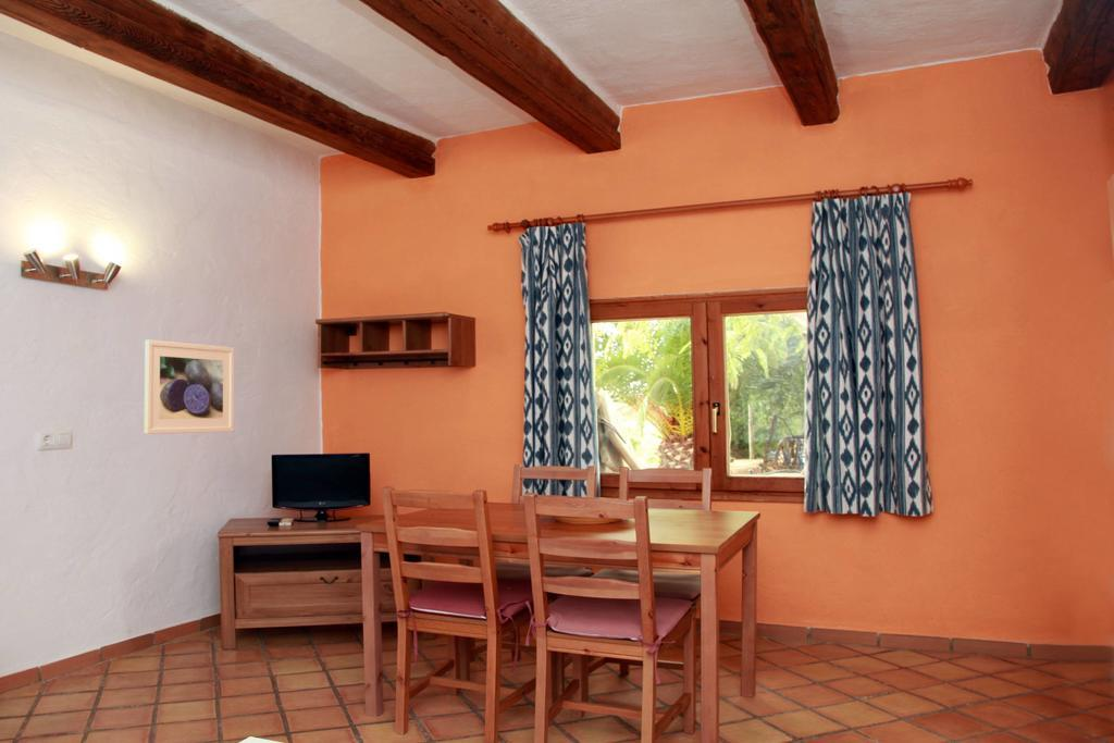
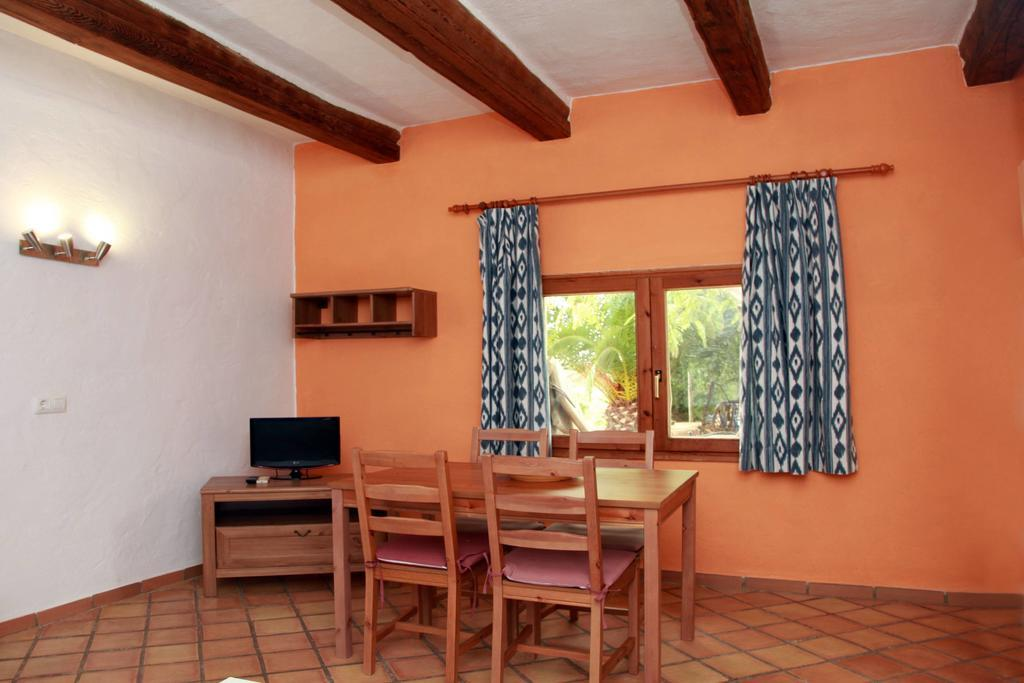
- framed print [144,339,235,435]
